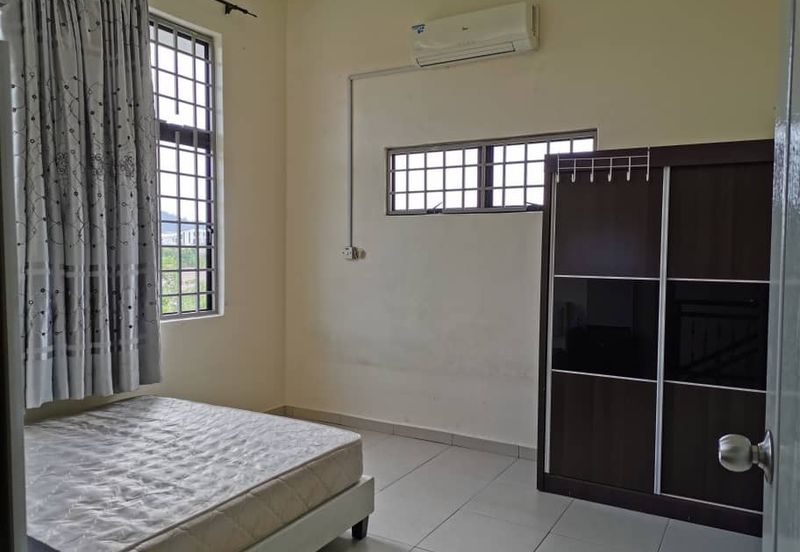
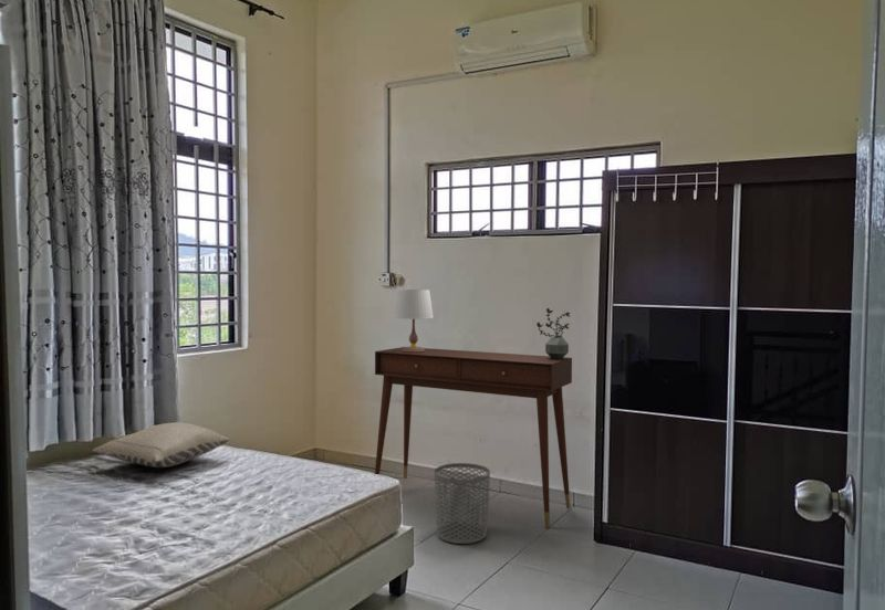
+ table lamp [393,288,435,353]
+ waste bin [434,462,491,545]
+ potted plant [535,307,572,359]
+ desk [374,346,573,529]
+ pillow [92,421,230,469]
